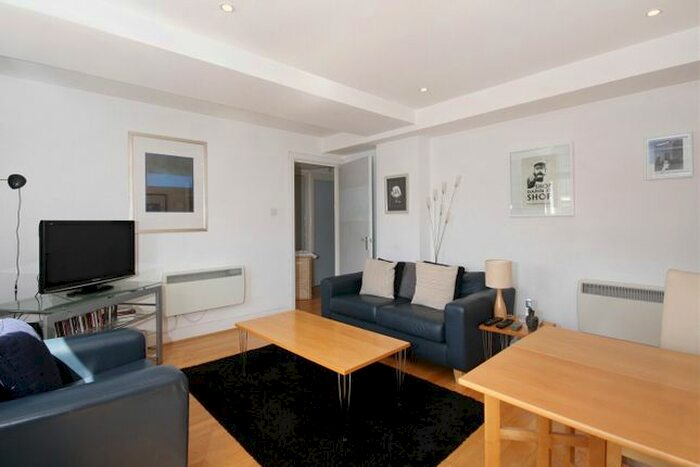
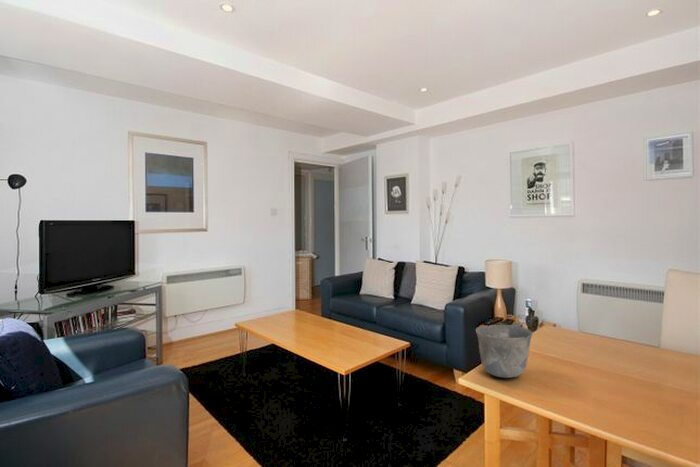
+ cup [475,324,534,379]
